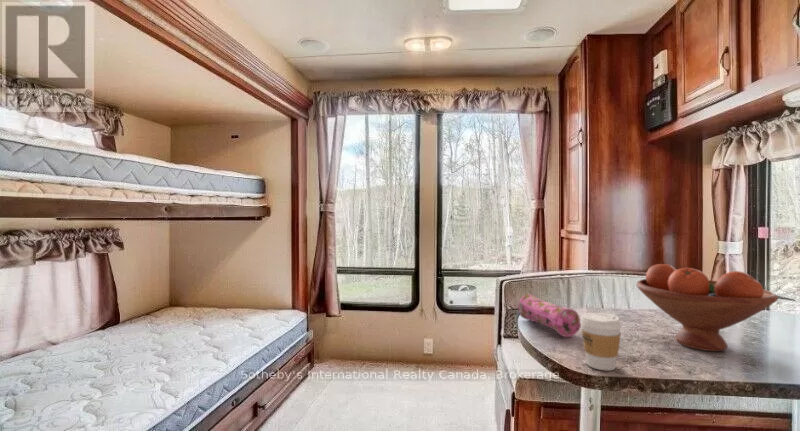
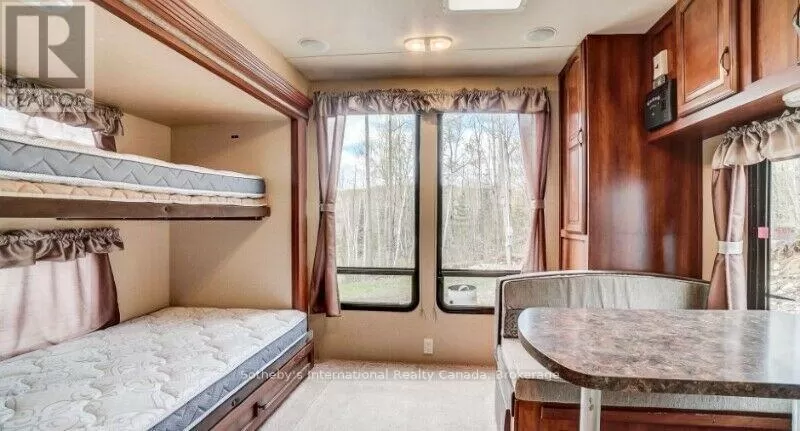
- pencil case [517,293,582,338]
- fruit bowl [635,263,779,352]
- coffee cup [580,312,623,372]
